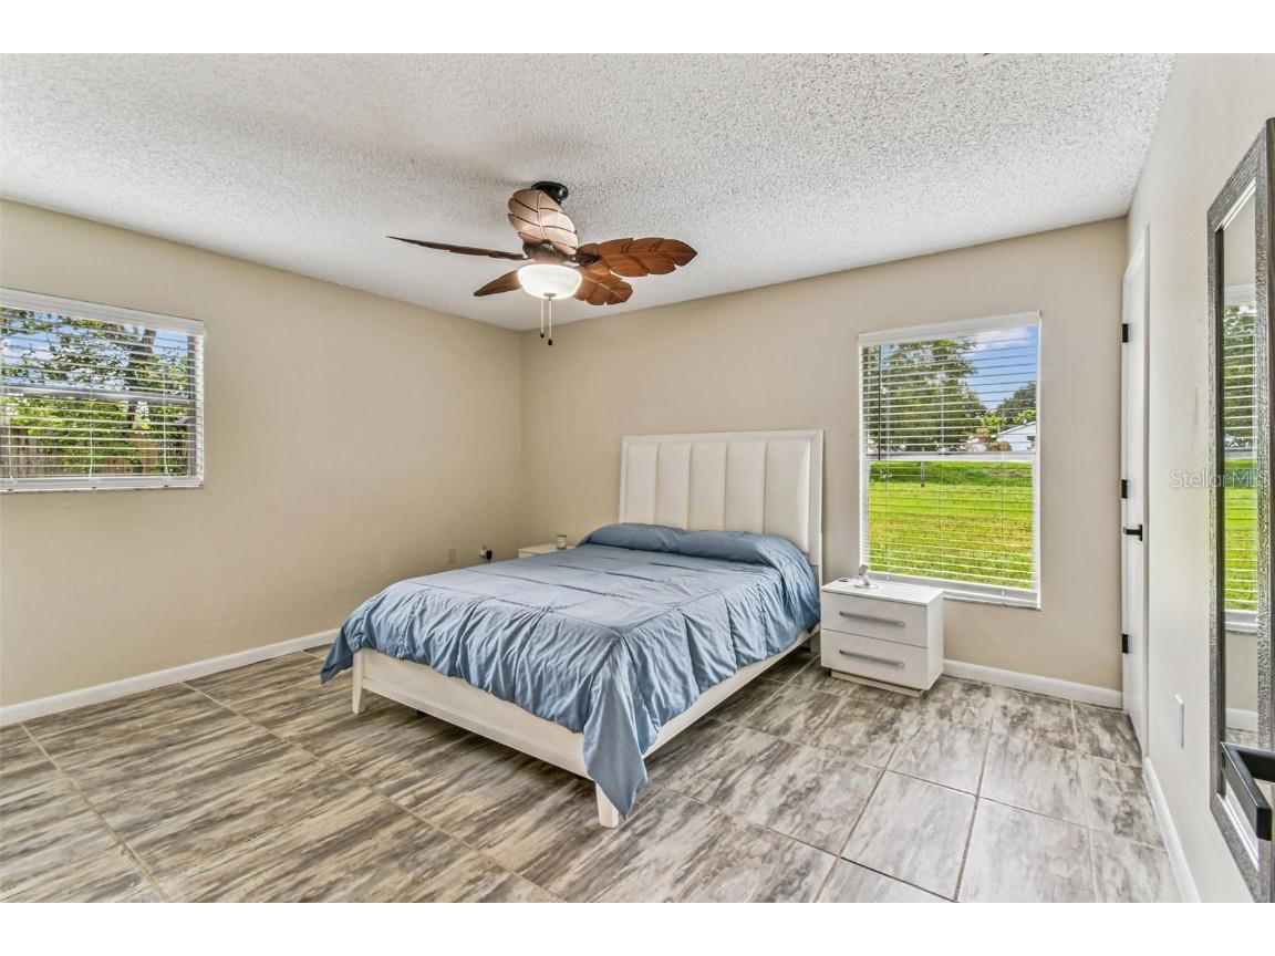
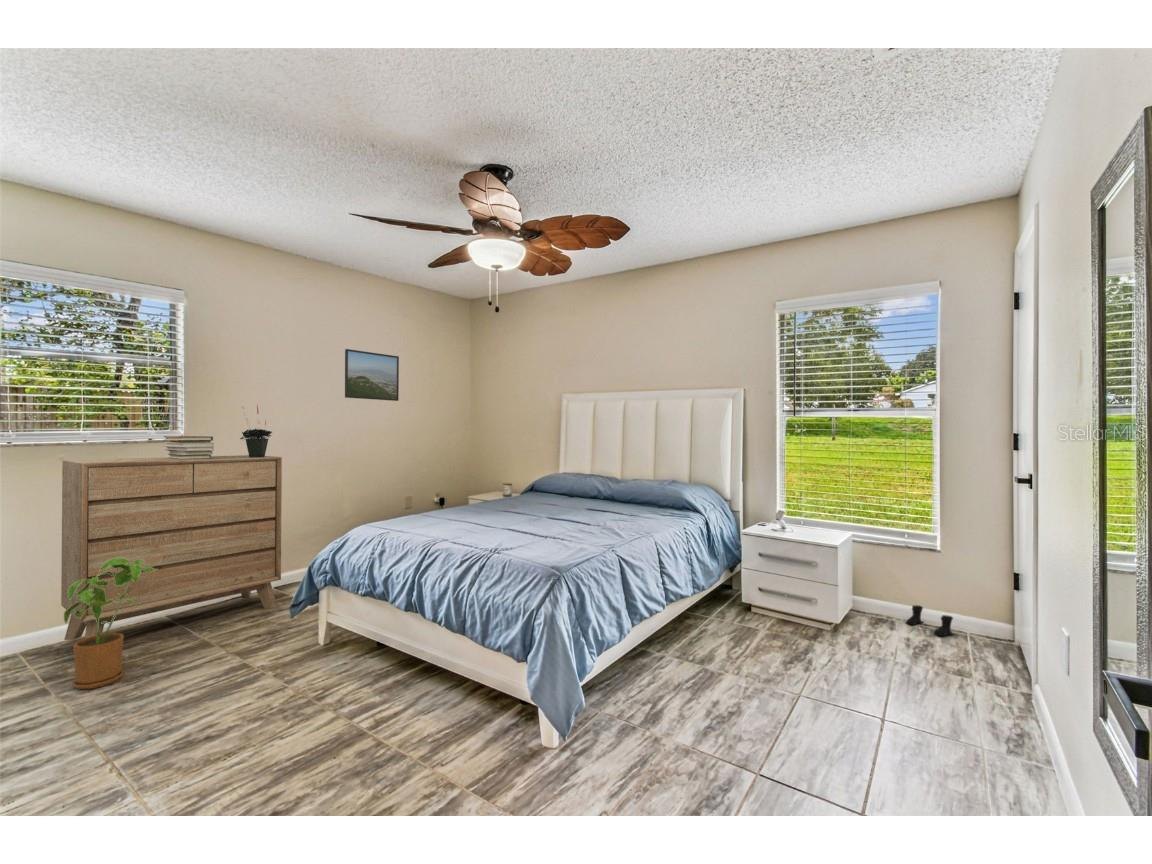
+ book stack [162,435,215,459]
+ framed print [344,348,400,402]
+ dresser [60,454,283,641]
+ potted plant [239,405,273,457]
+ boots [904,604,954,637]
+ house plant [63,557,158,690]
